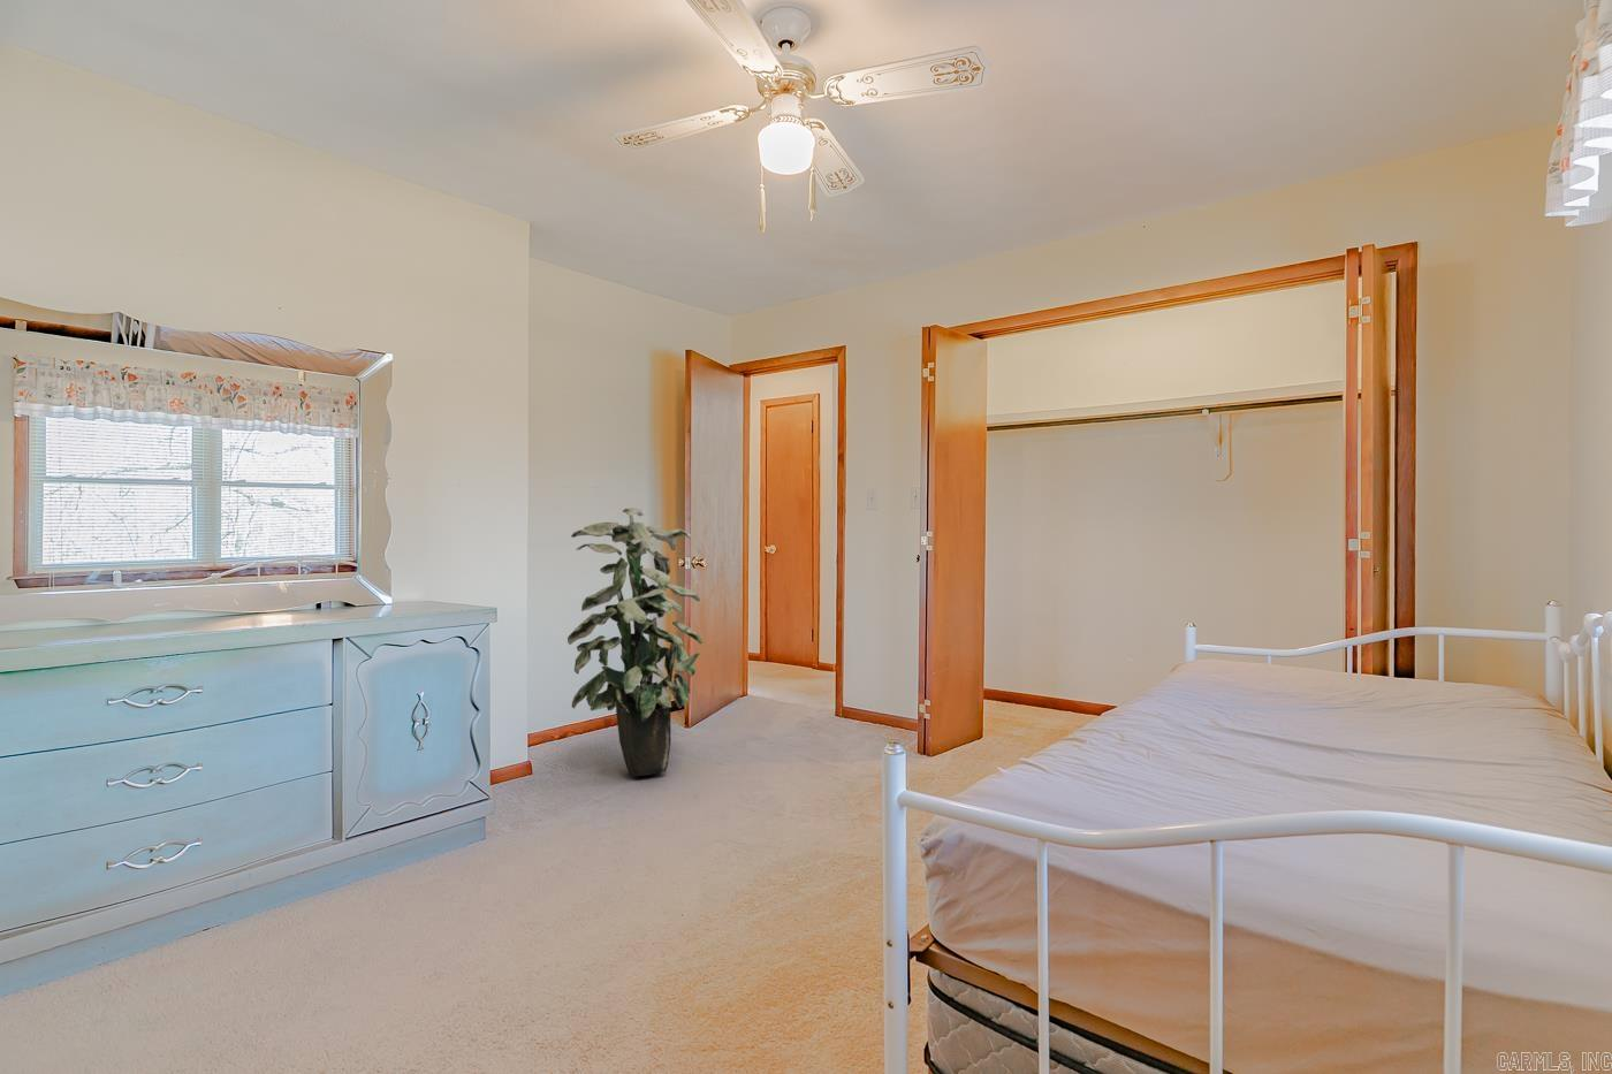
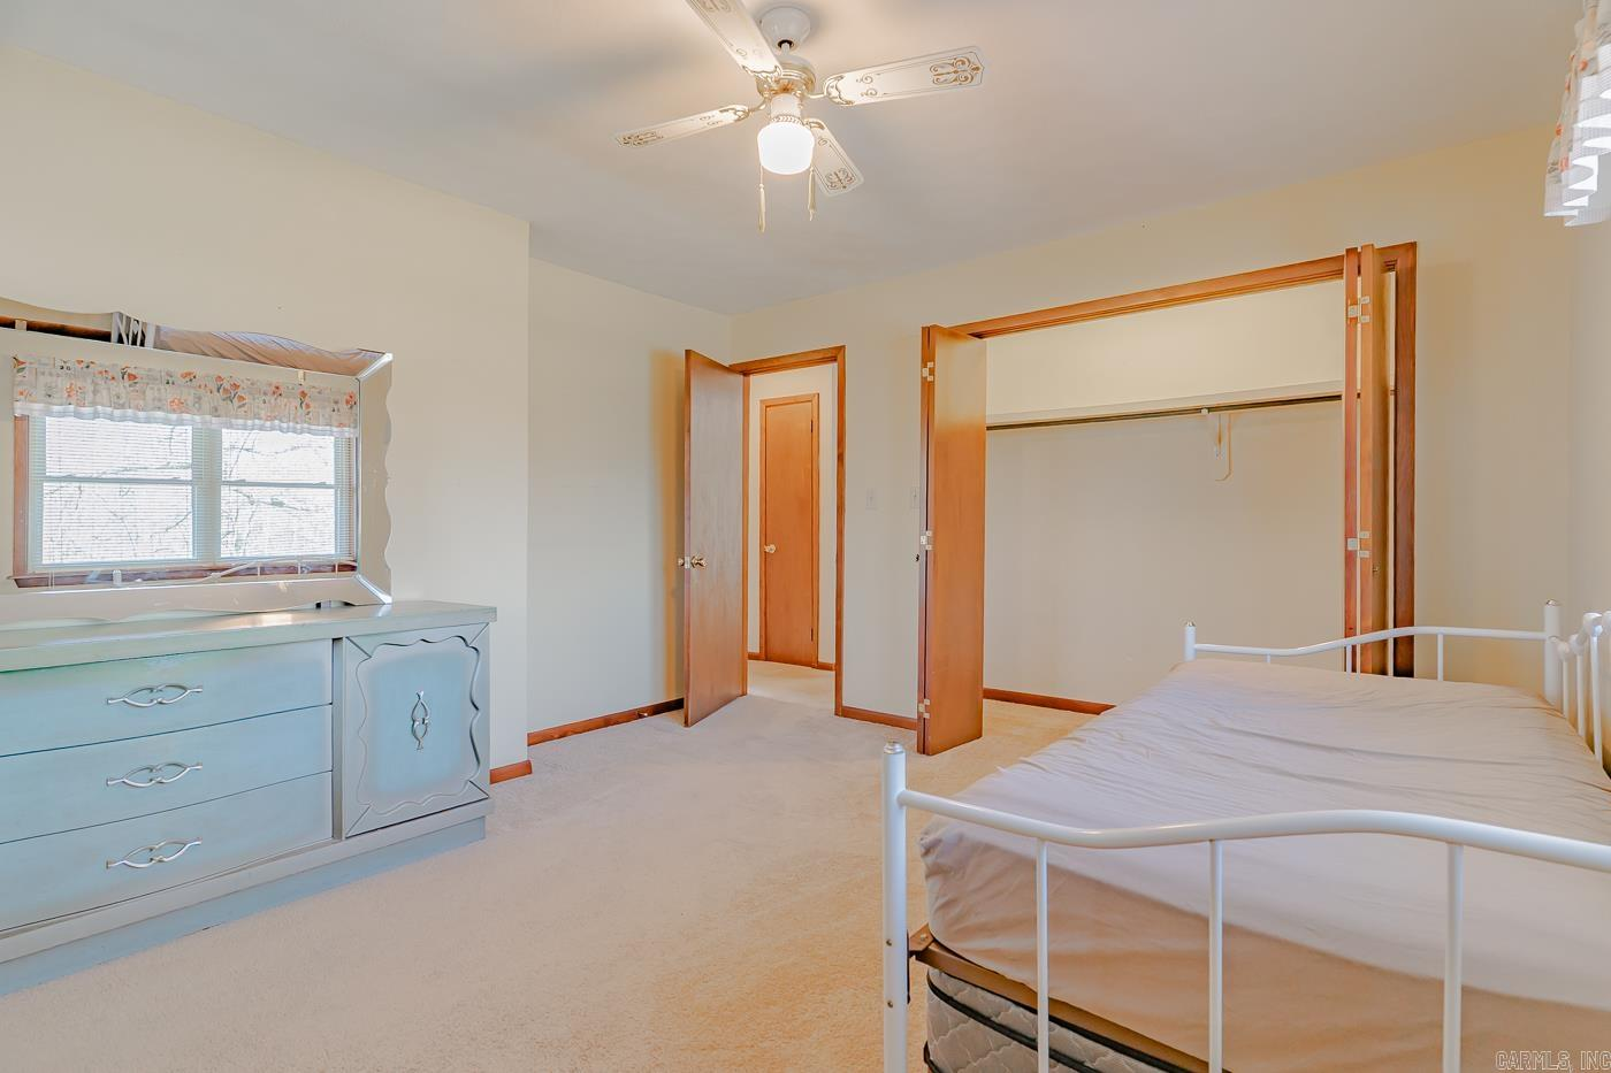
- indoor plant [567,507,704,777]
